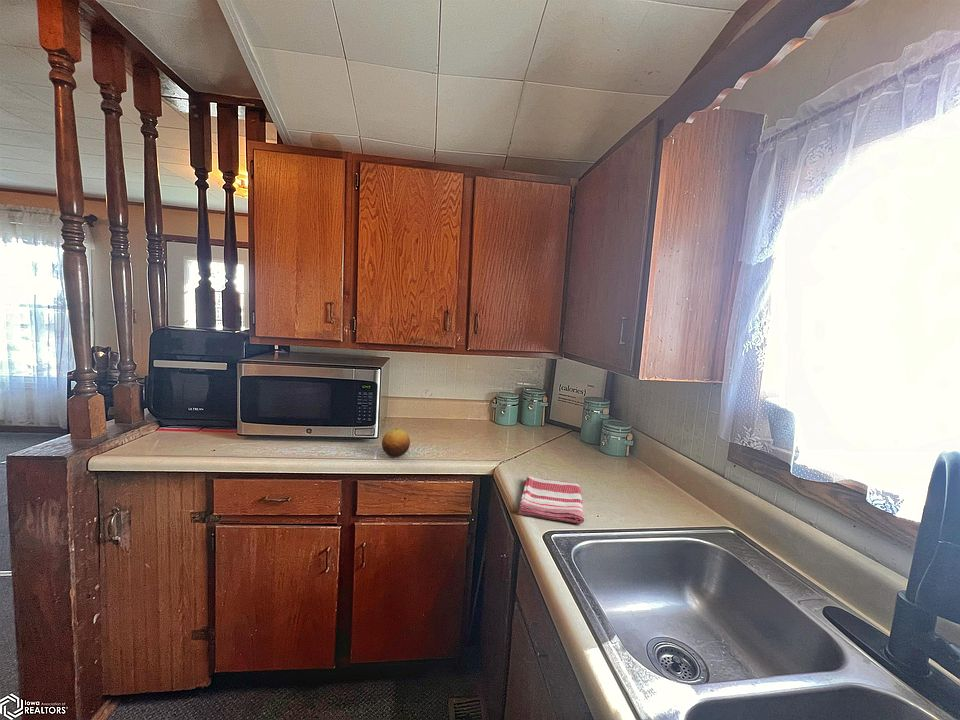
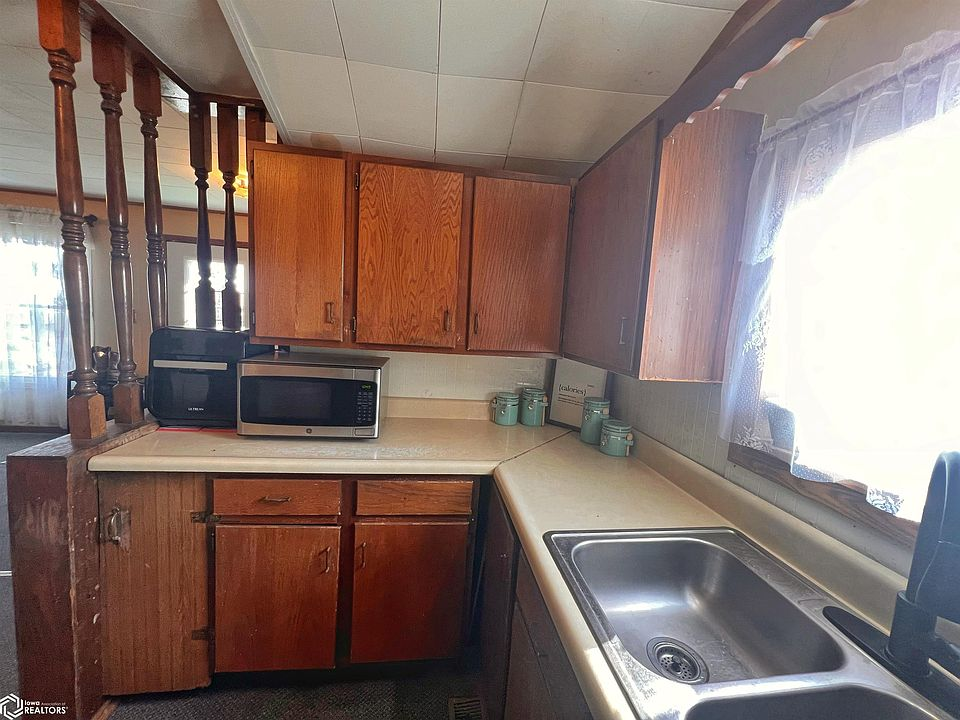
- fruit [381,428,411,458]
- dish towel [518,475,585,525]
